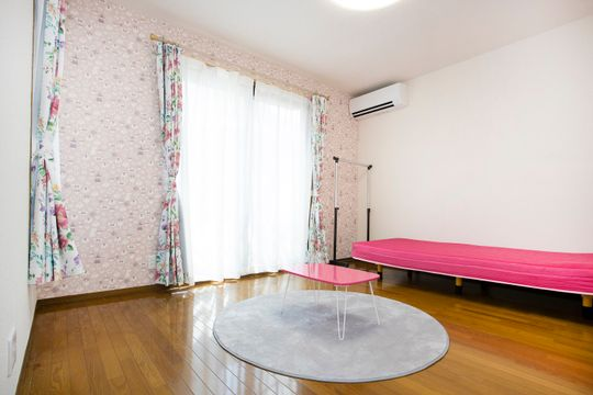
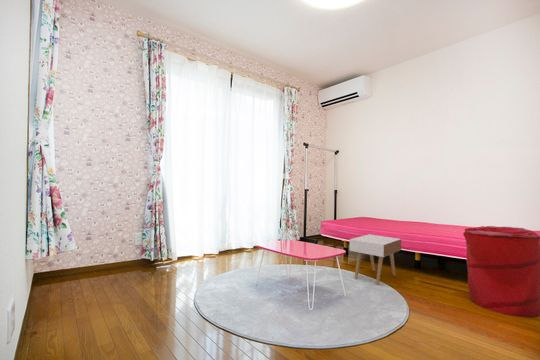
+ laundry hamper [462,225,540,318]
+ nightstand [349,233,402,286]
